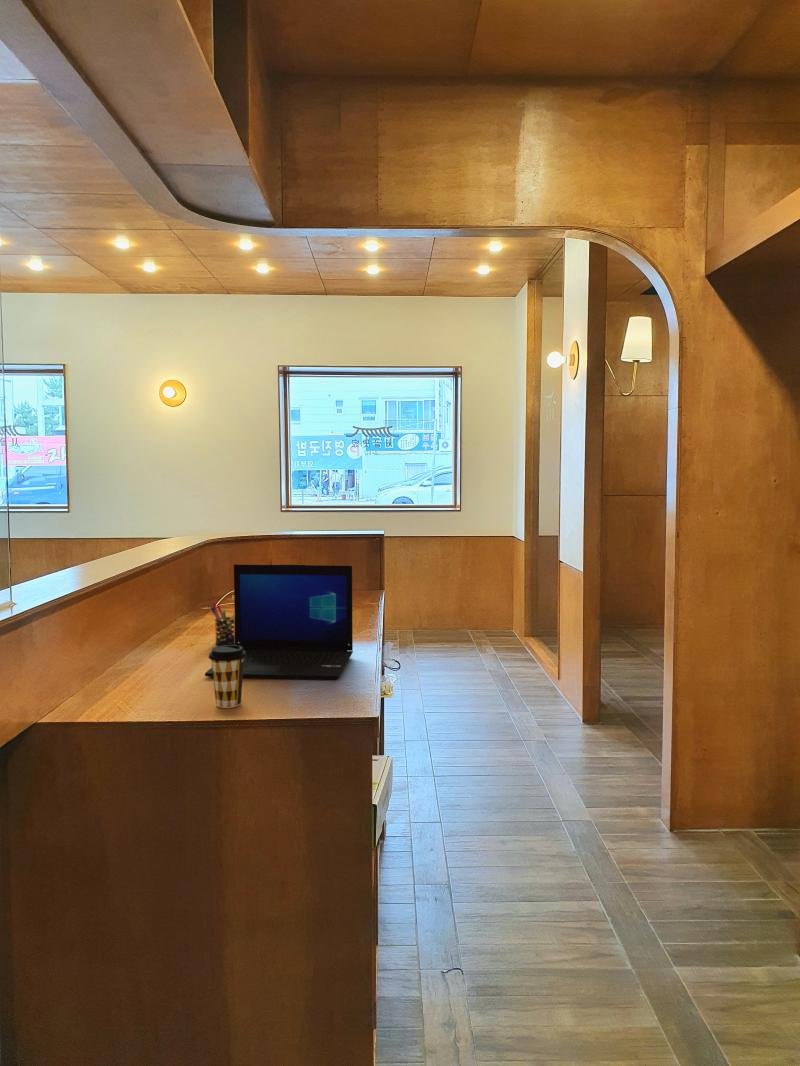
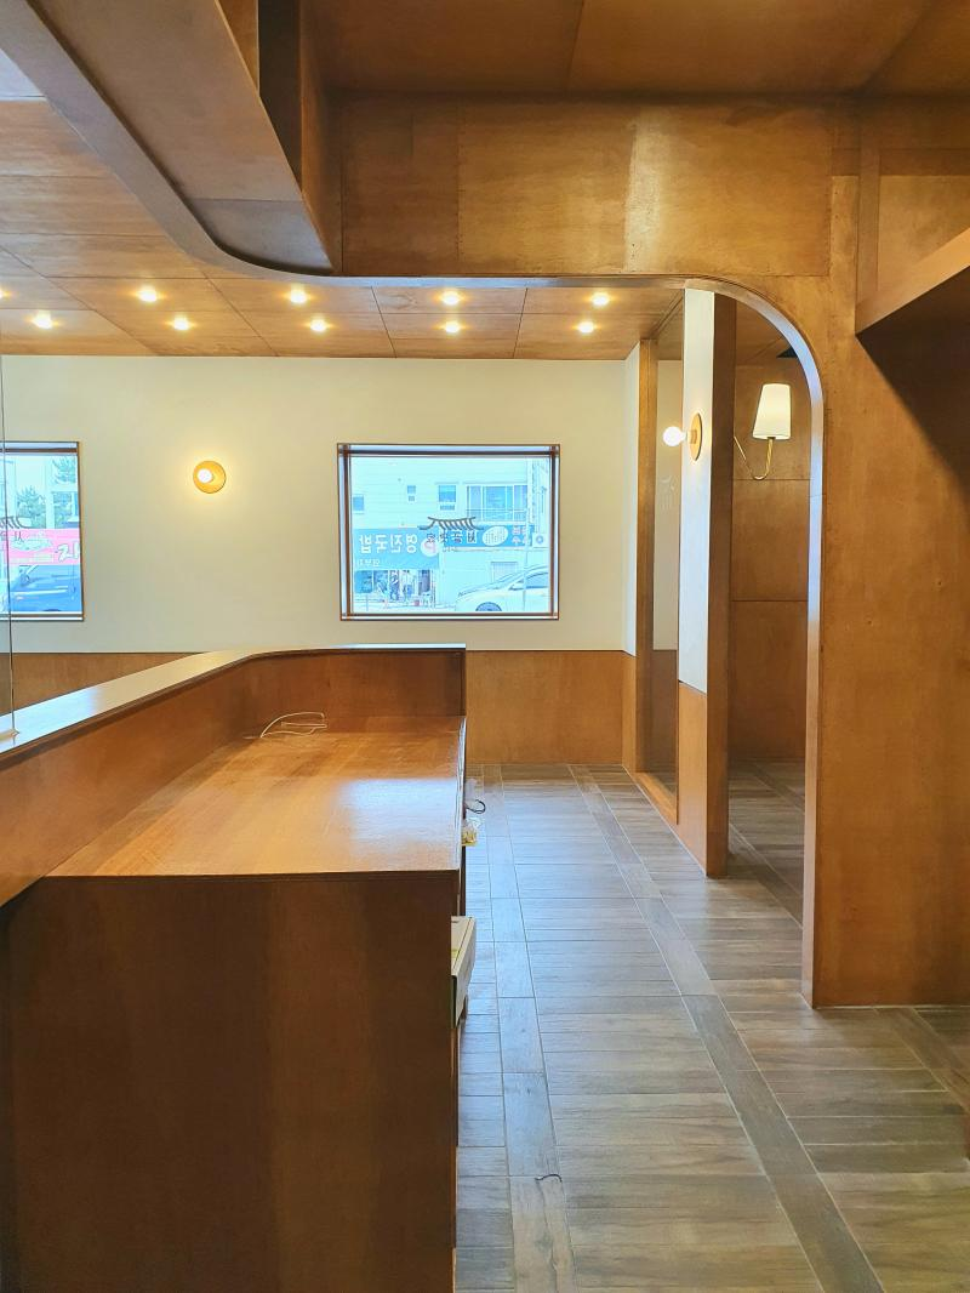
- coffee cup [208,644,246,709]
- pen holder [210,601,235,646]
- laptop [204,563,354,681]
